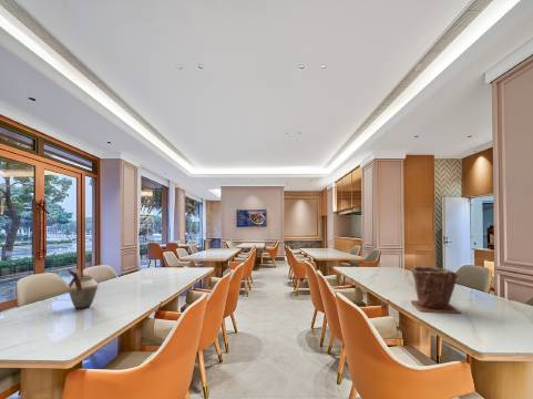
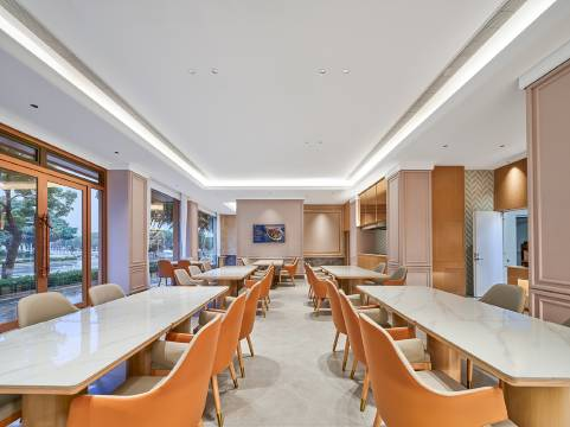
- vase [66,267,99,309]
- plant pot [410,265,463,315]
